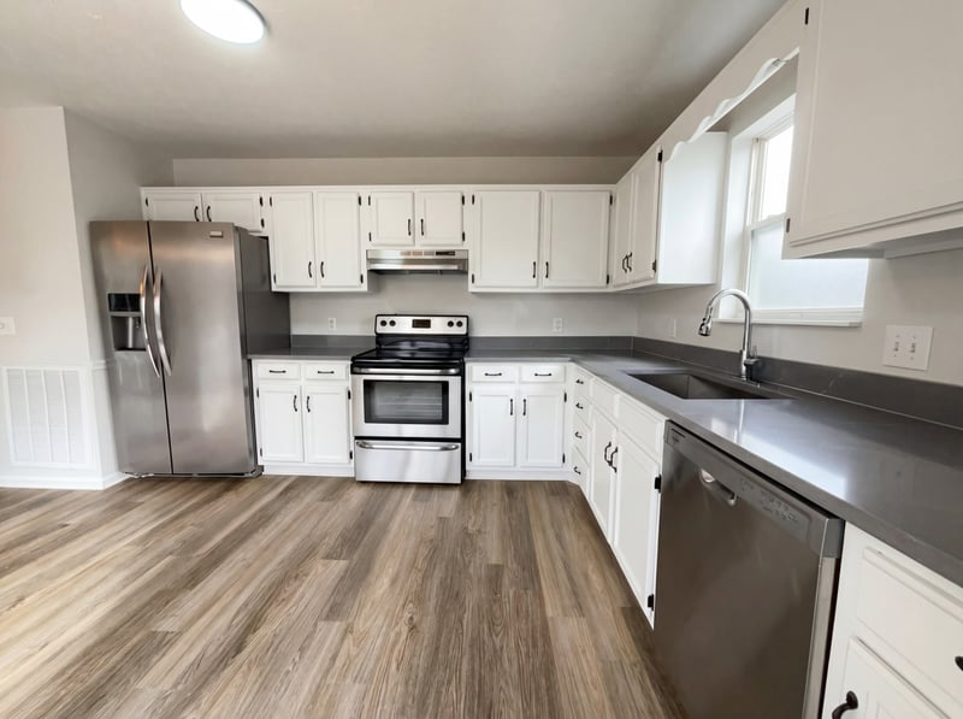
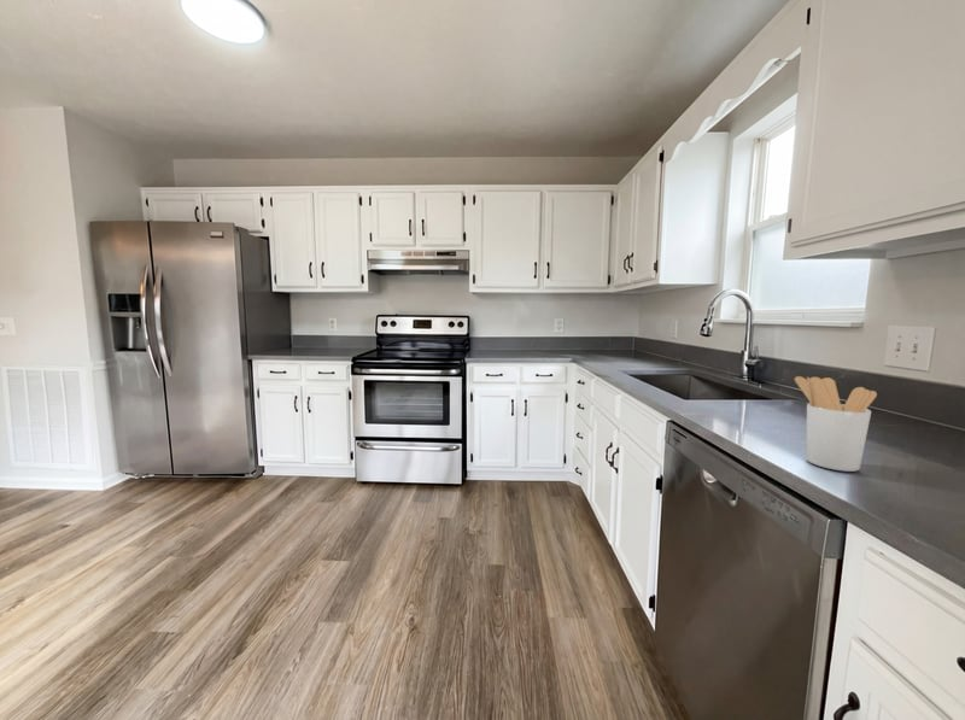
+ utensil holder [794,375,878,473]
